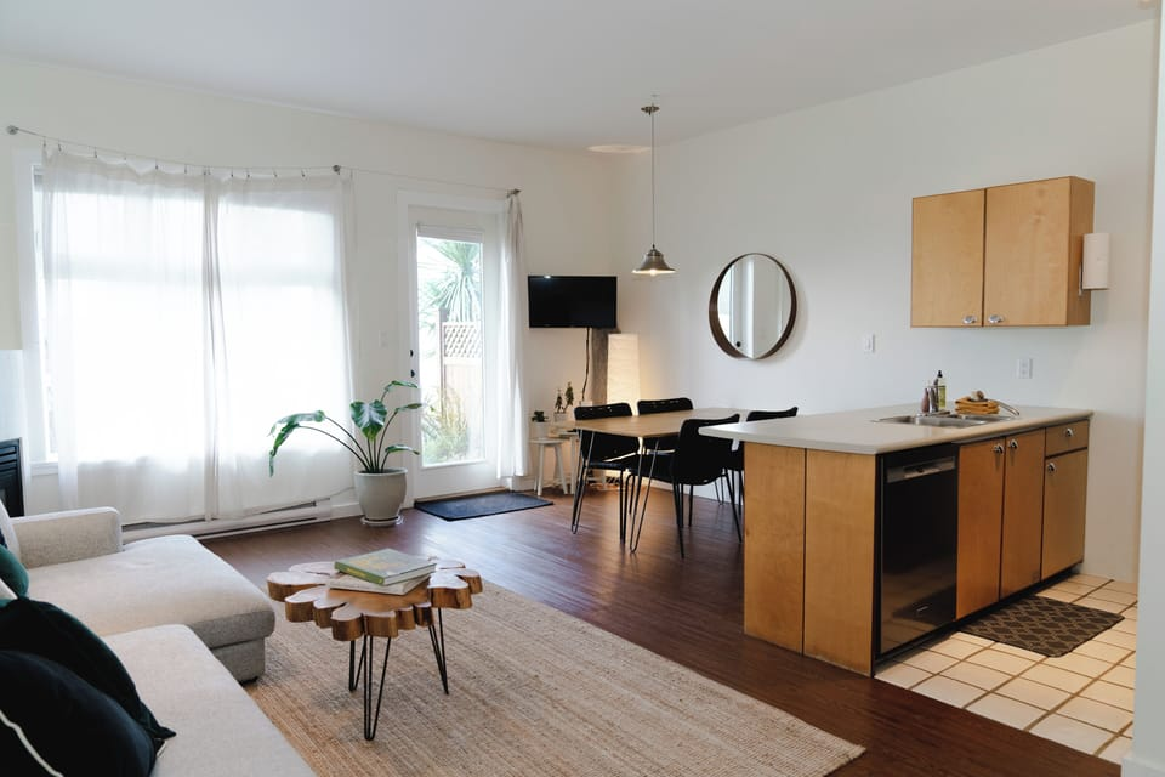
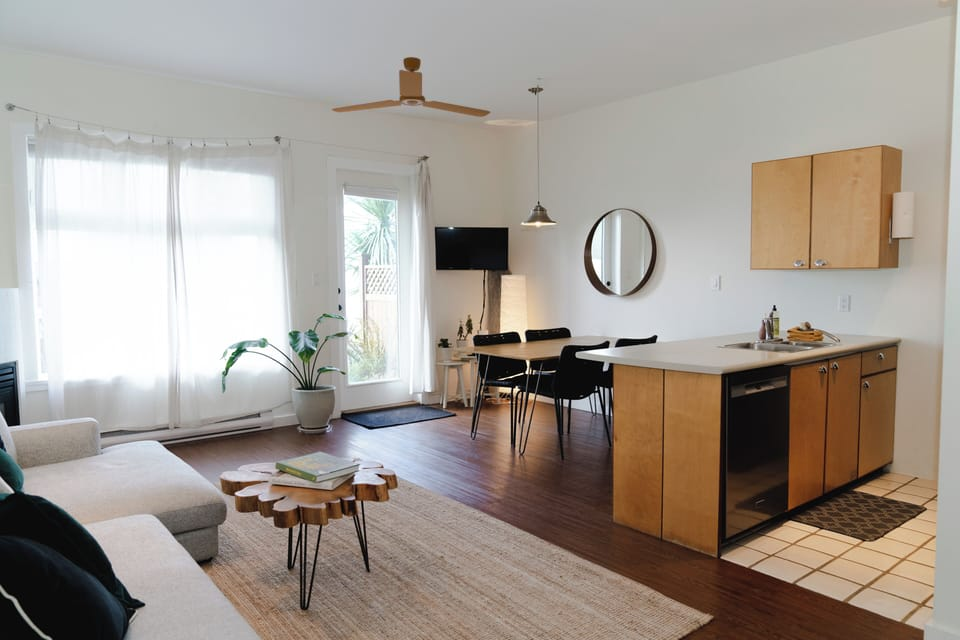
+ ceiling fan [331,56,491,118]
